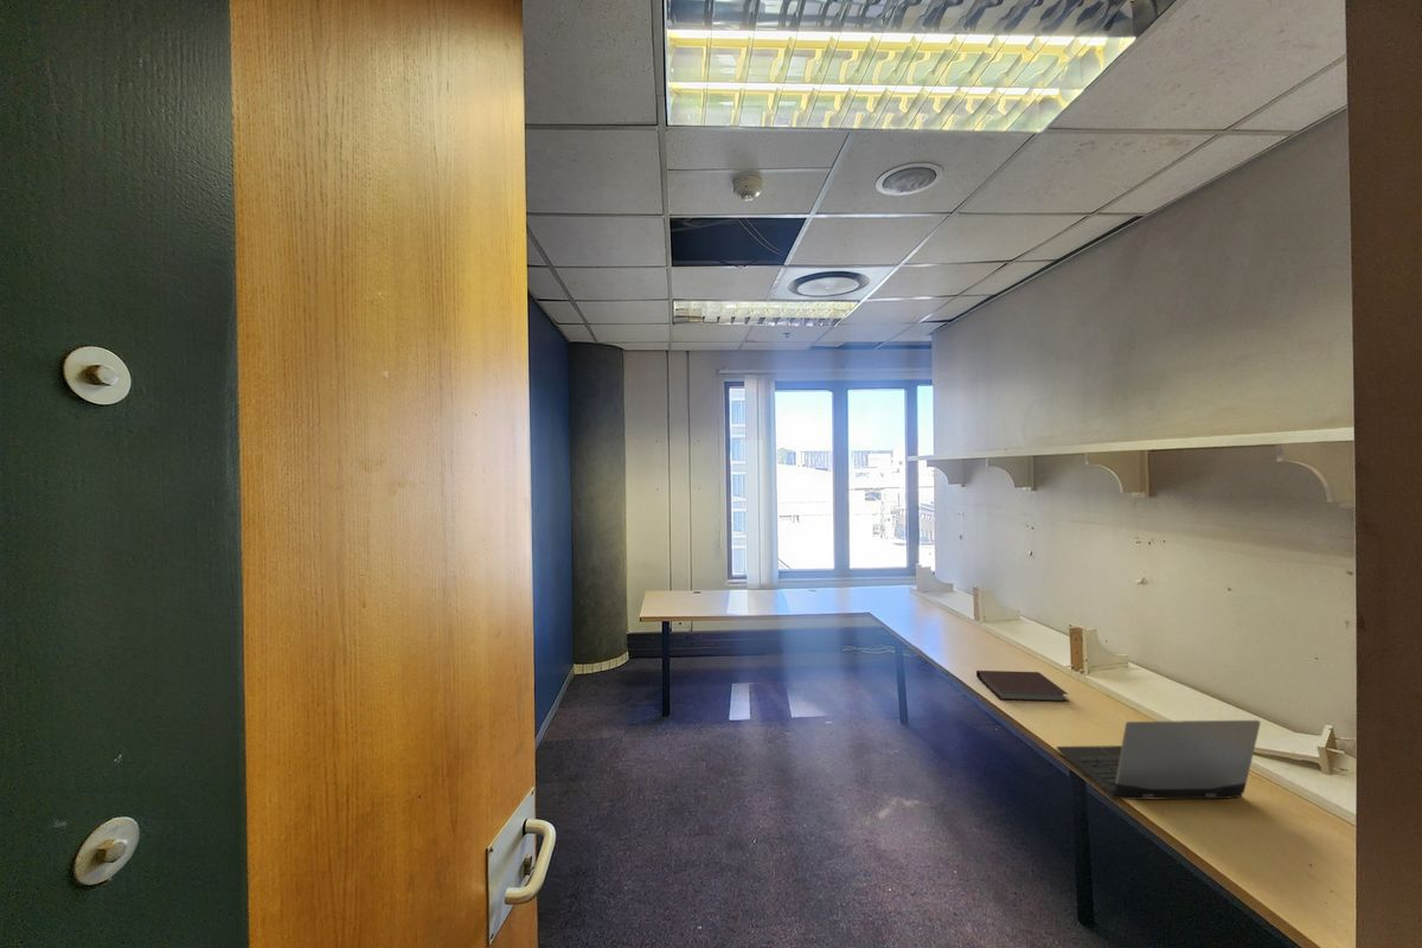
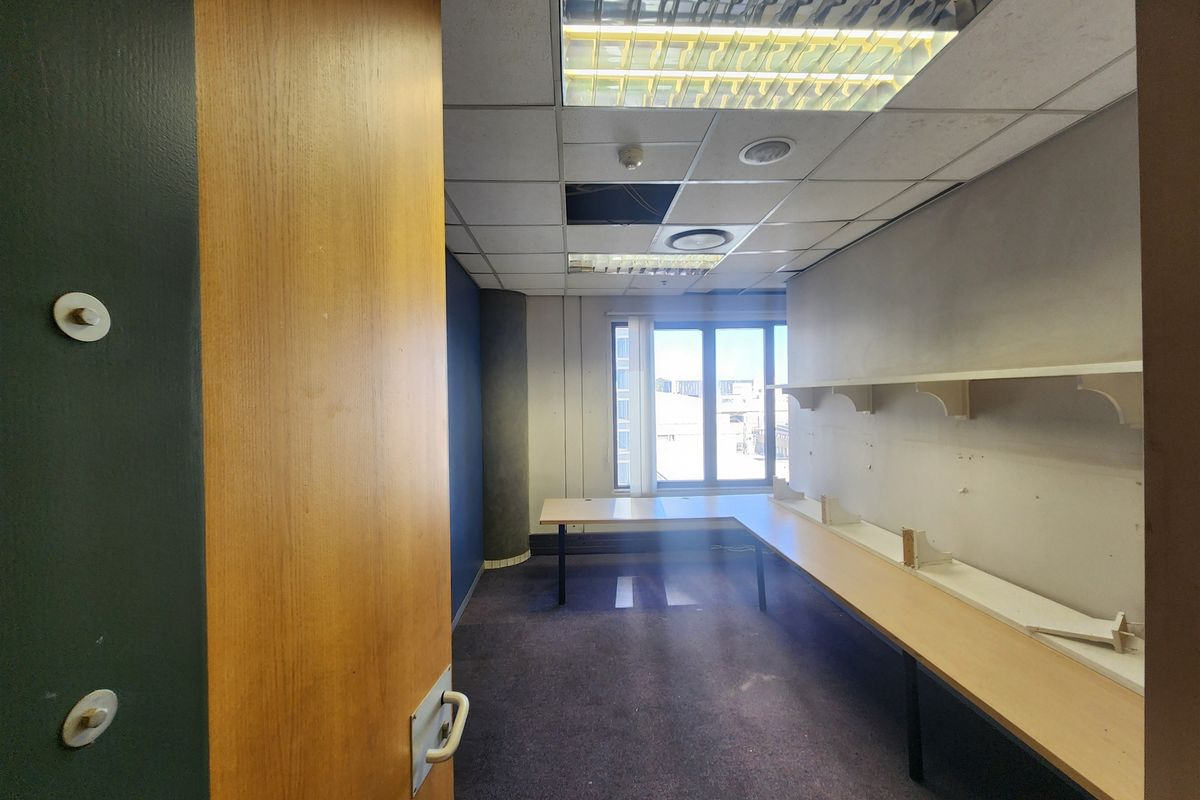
- notebook [975,670,1069,703]
- laptop computer [1056,719,1262,801]
